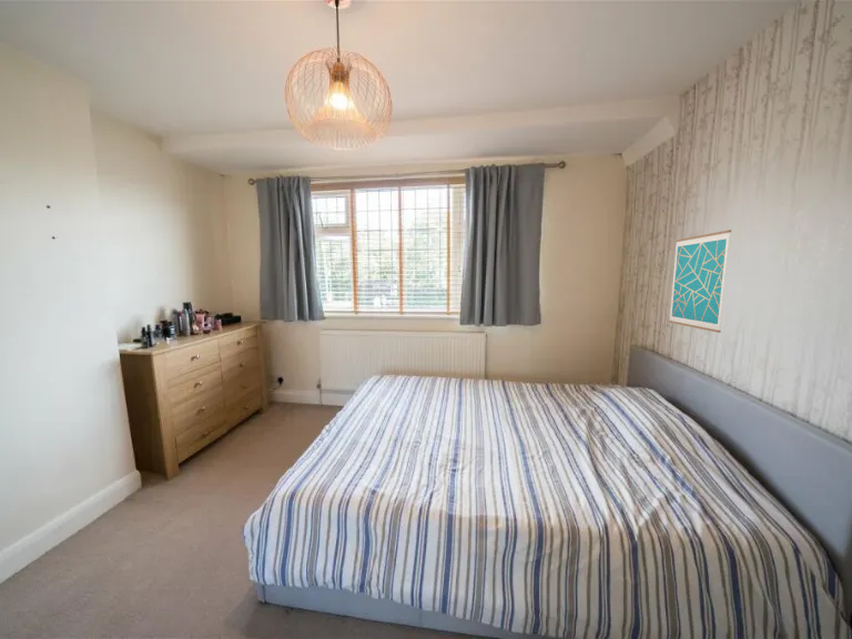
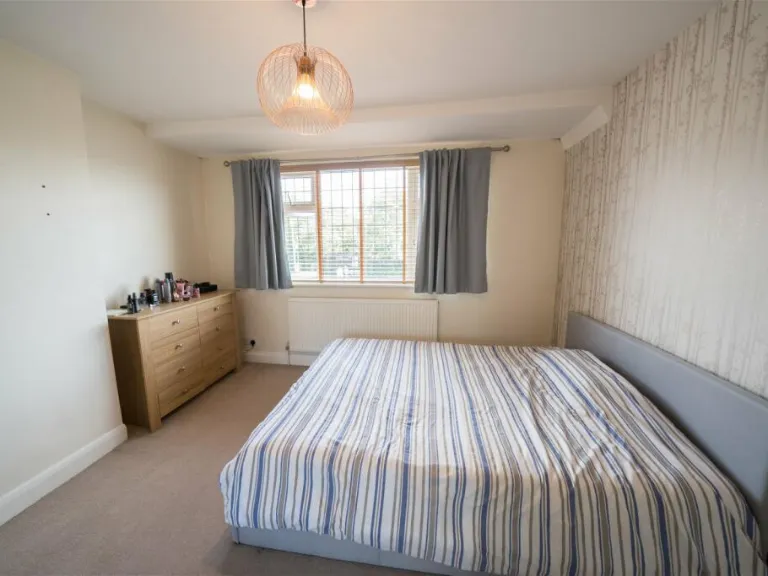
- wall art [668,229,732,334]
